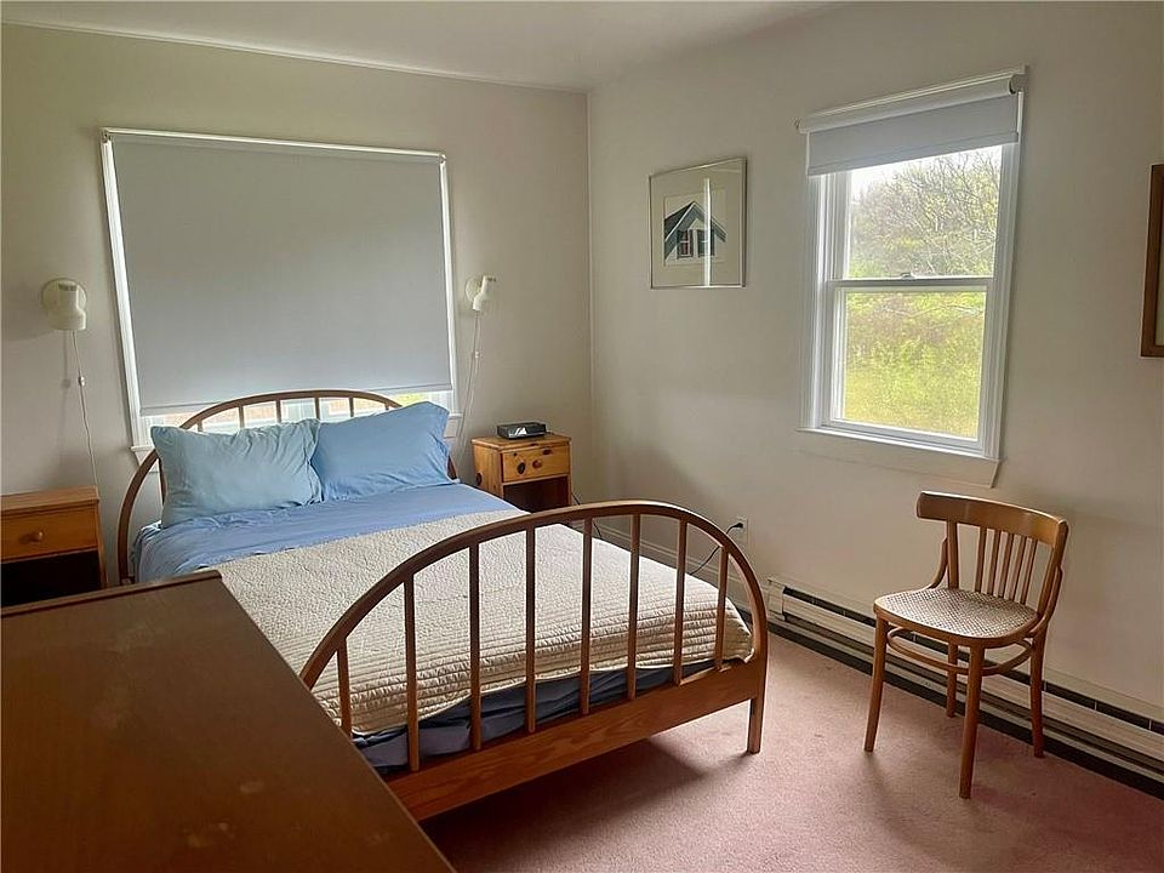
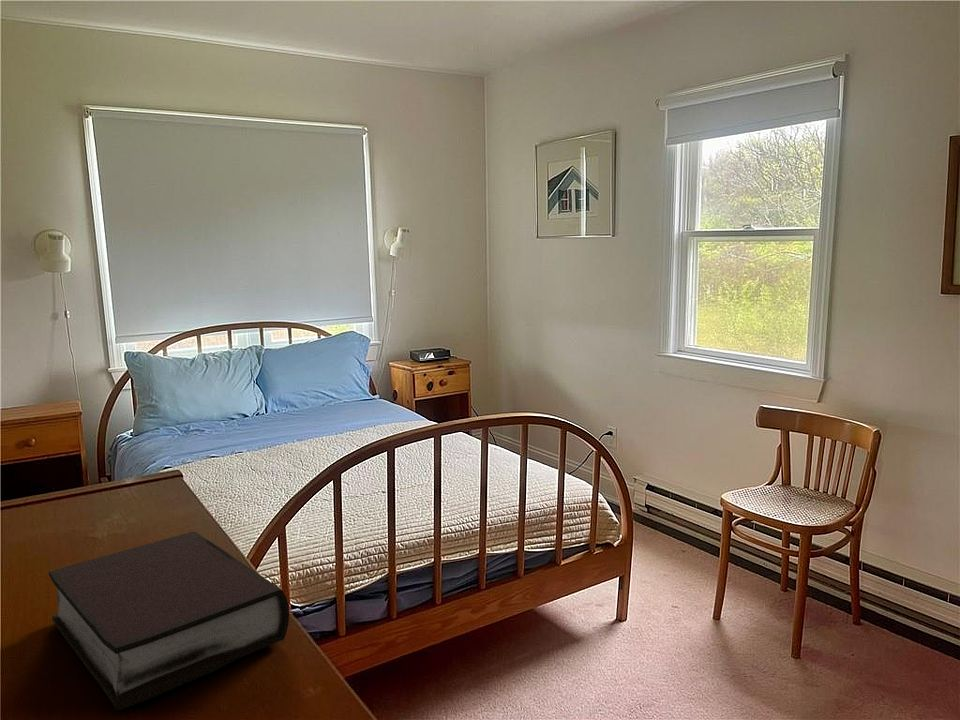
+ bible [48,530,290,711]
